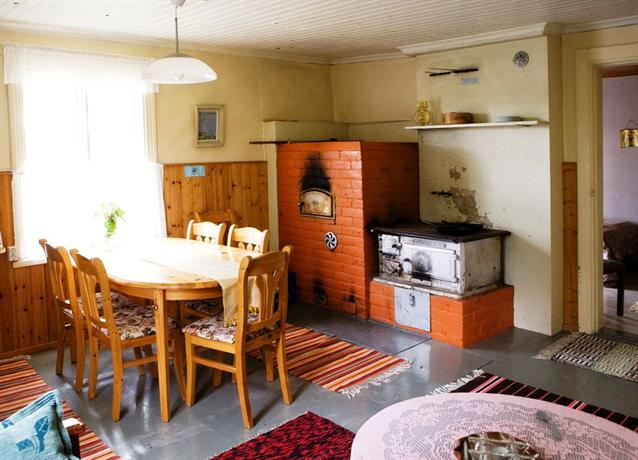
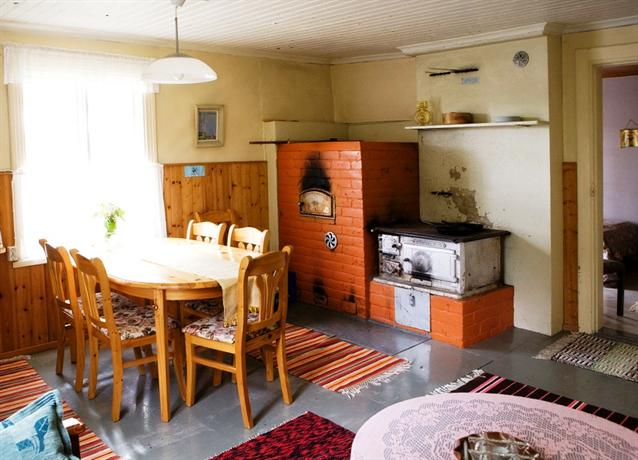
- soupspoon [535,410,563,440]
